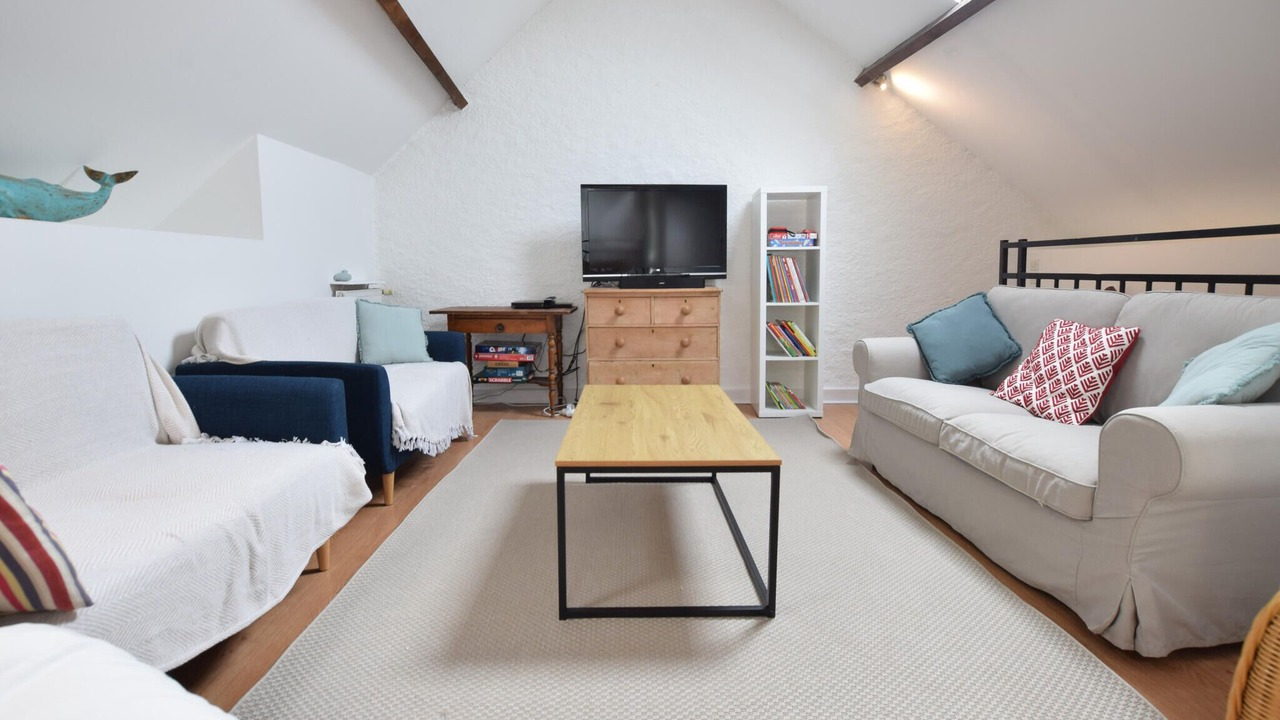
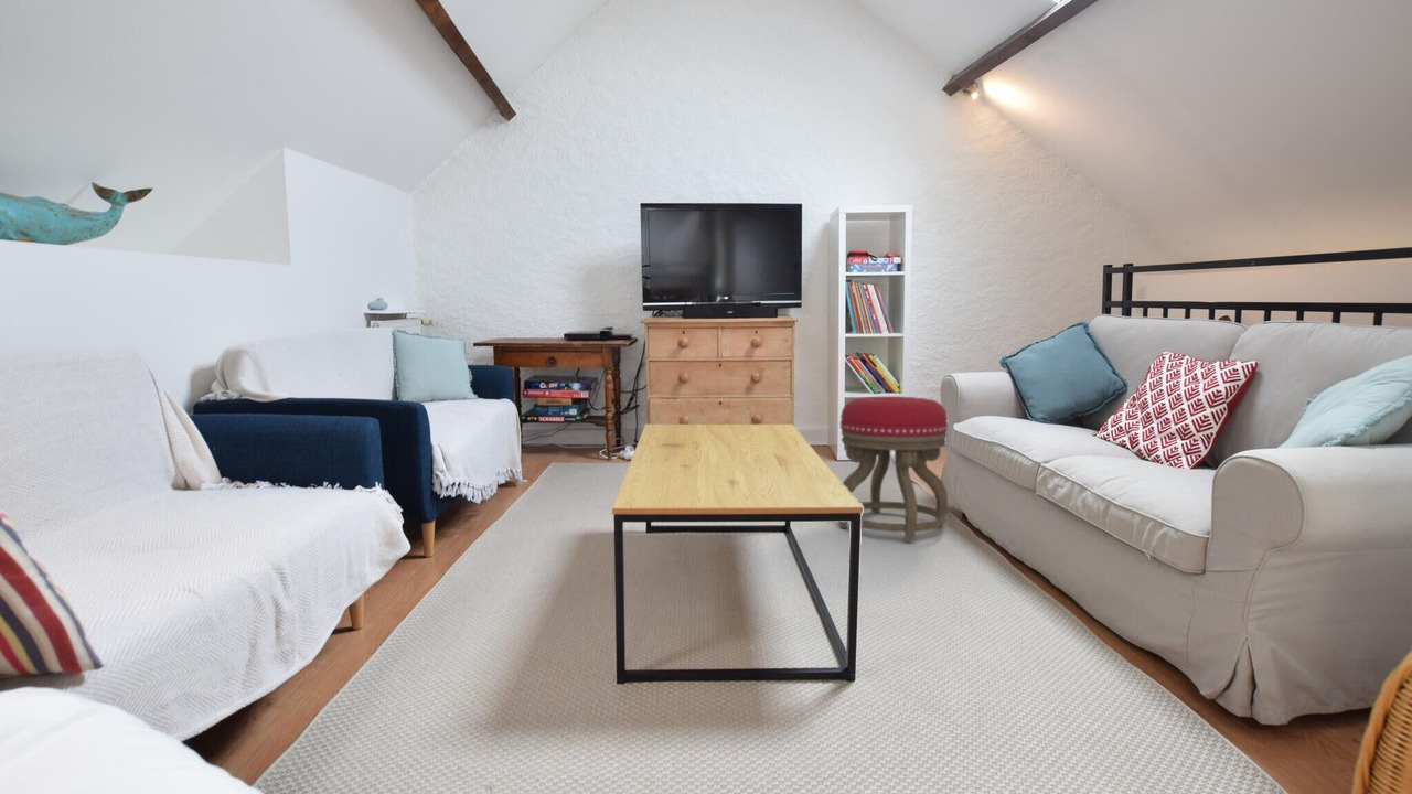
+ stool [838,396,949,541]
